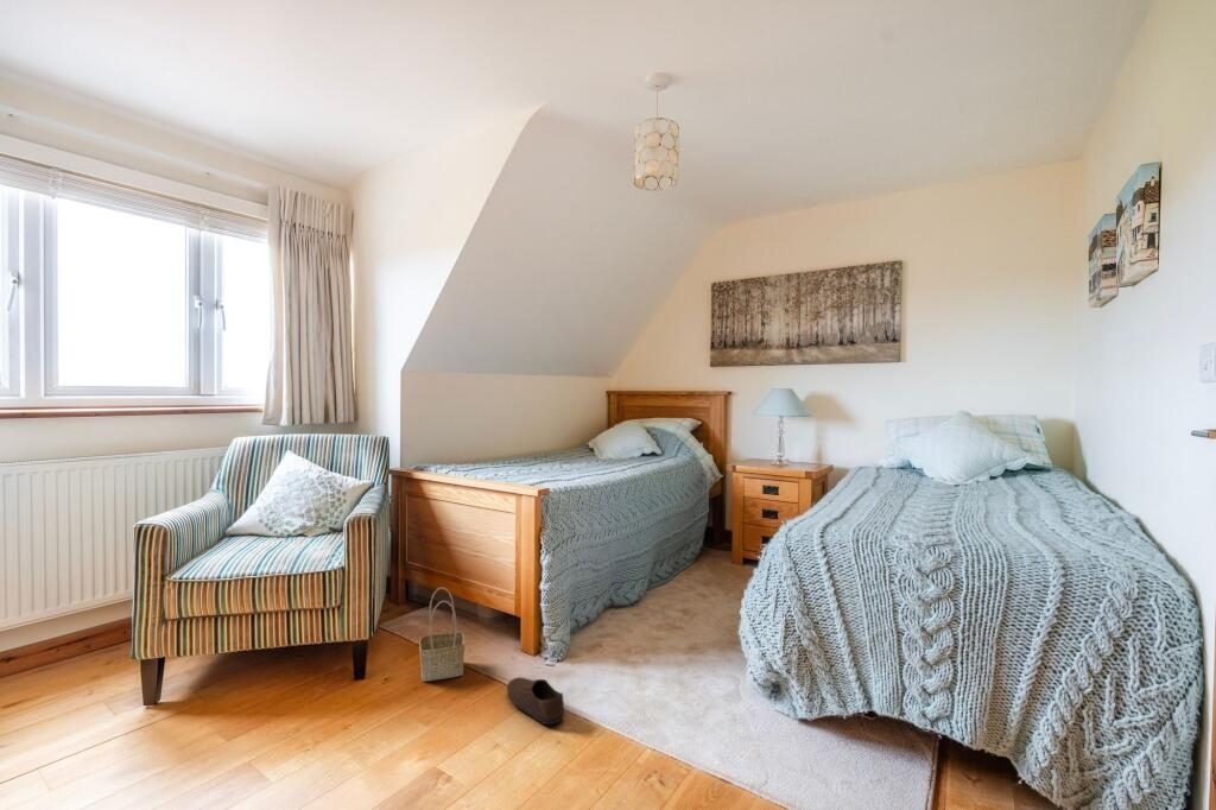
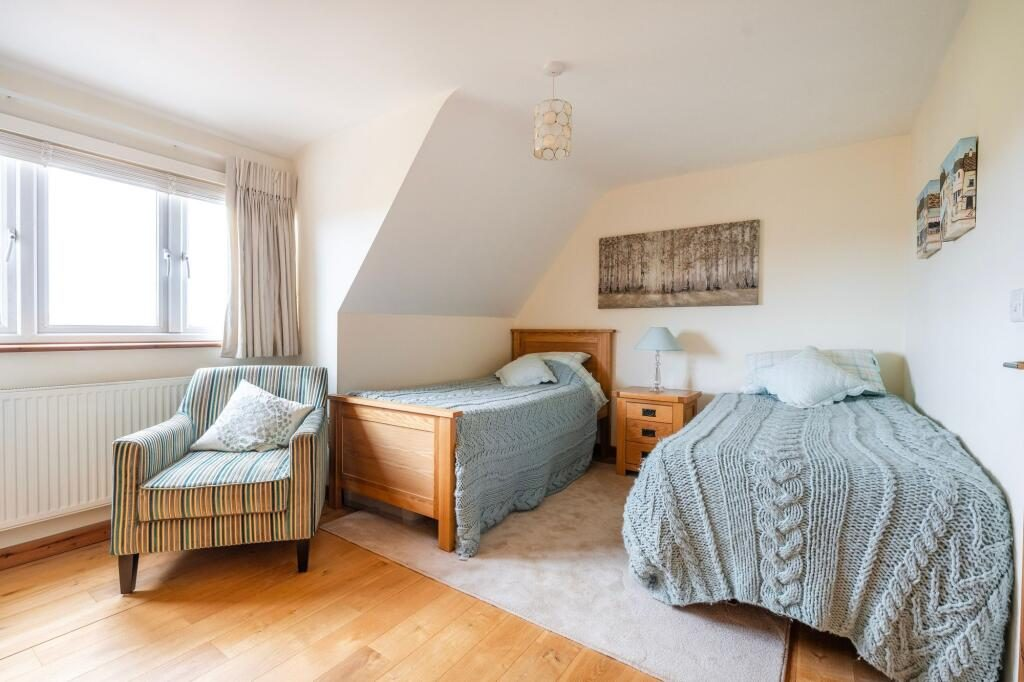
- shoe [506,676,565,726]
- basket [418,586,466,683]
